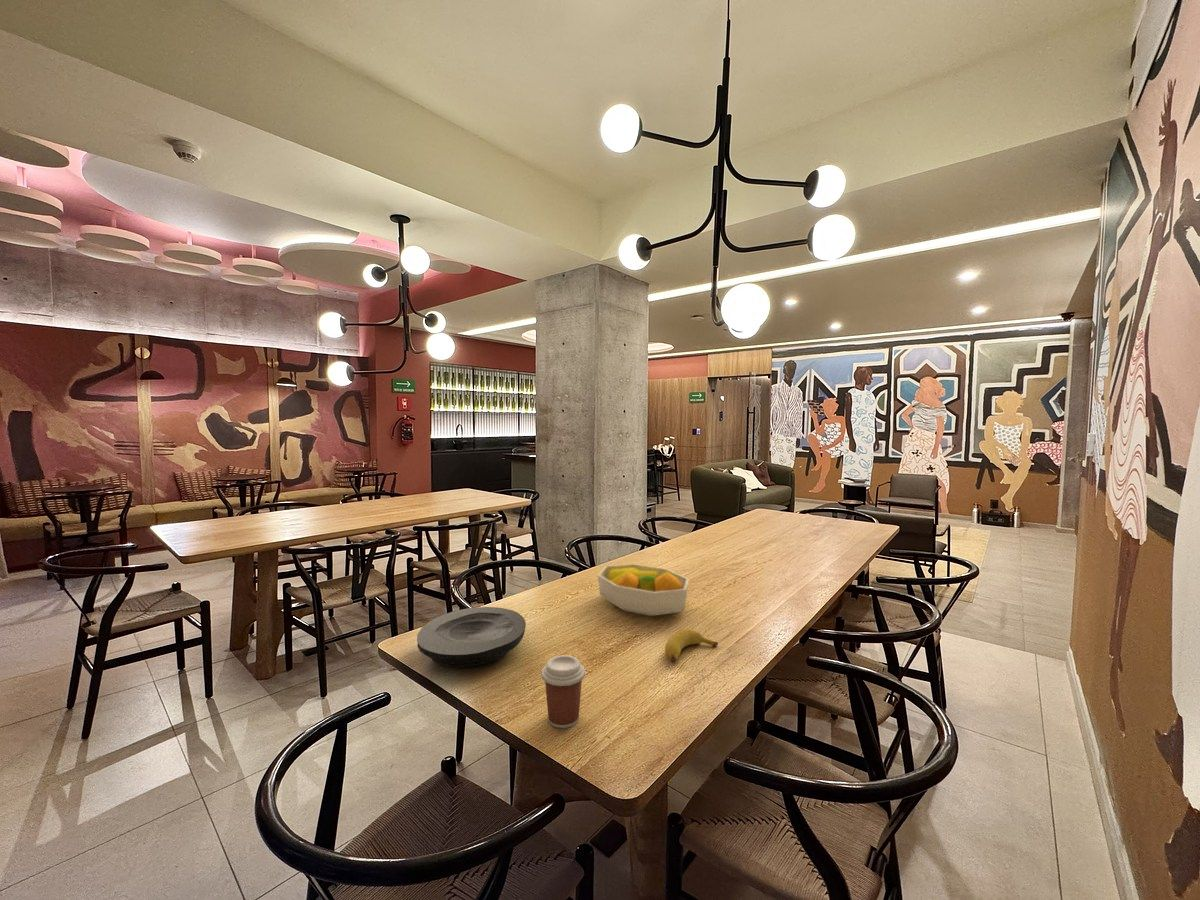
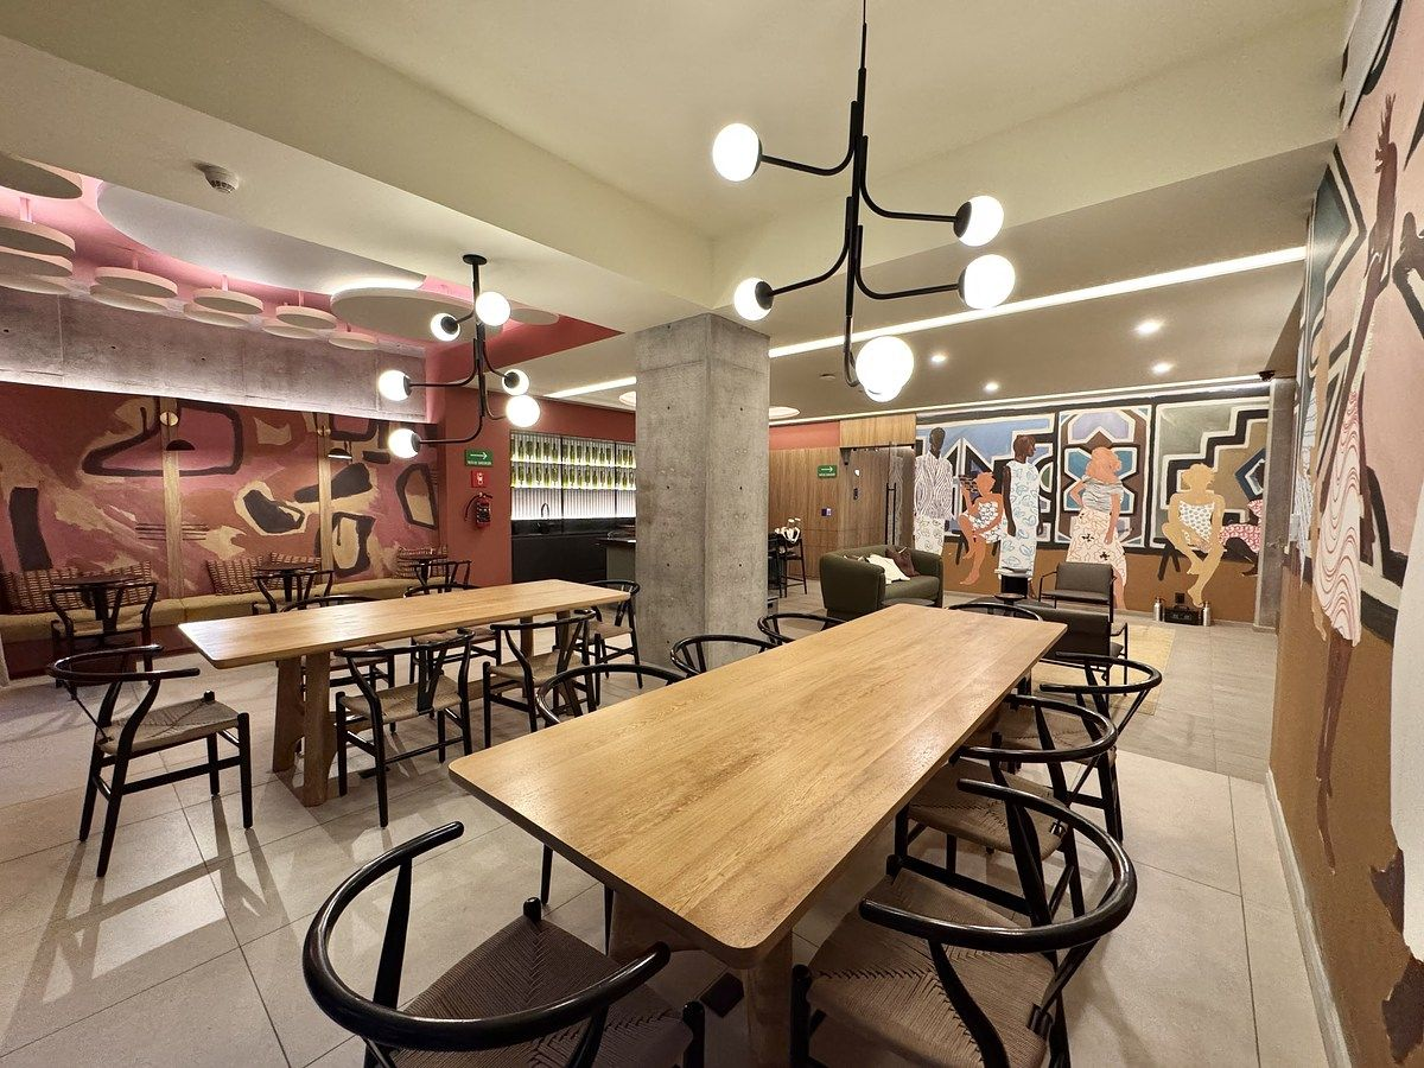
- fruit bowl [596,563,690,617]
- coffee cup [541,654,586,729]
- banana [664,629,719,663]
- plate [416,606,527,669]
